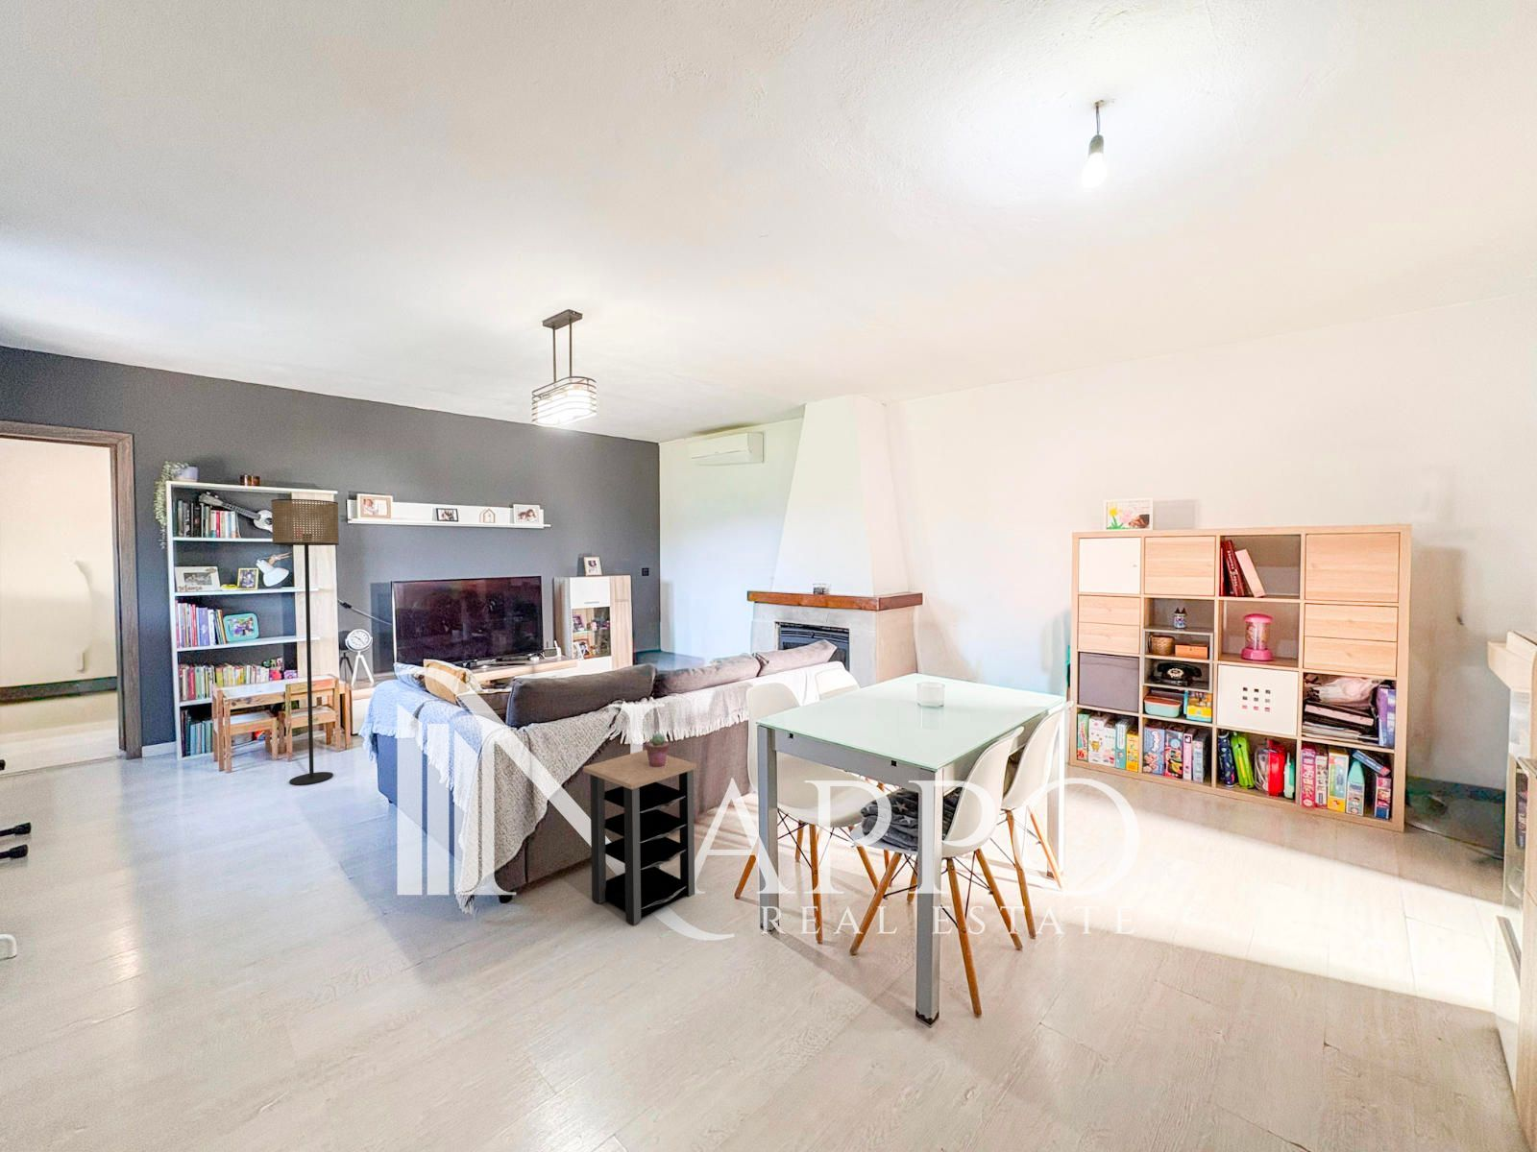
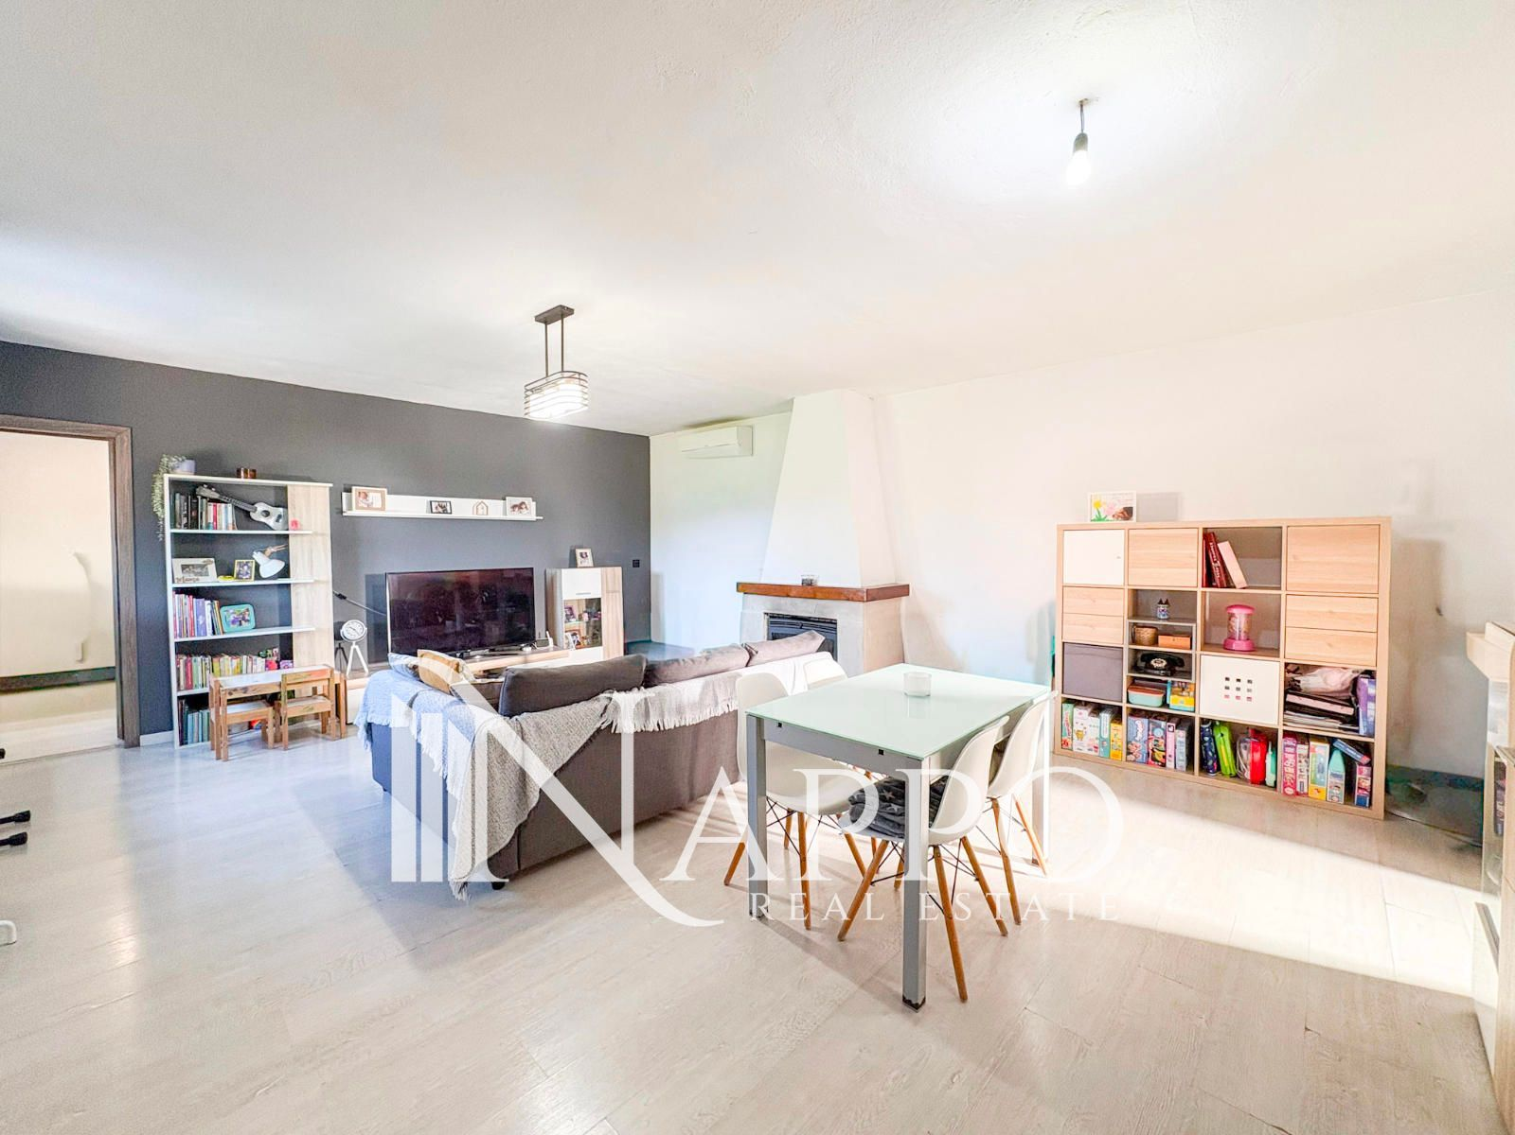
- potted succulent [645,732,670,767]
- floor lamp [270,499,340,785]
- side table [582,749,697,926]
